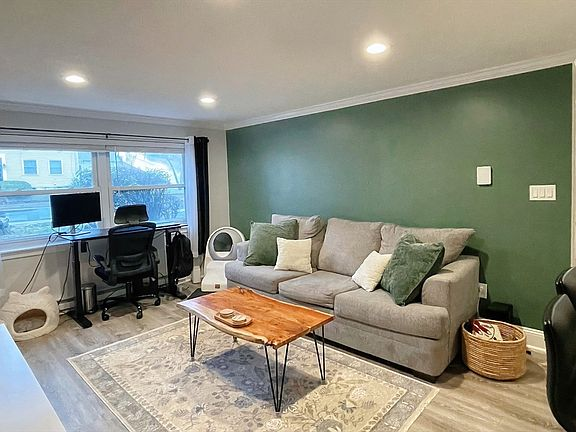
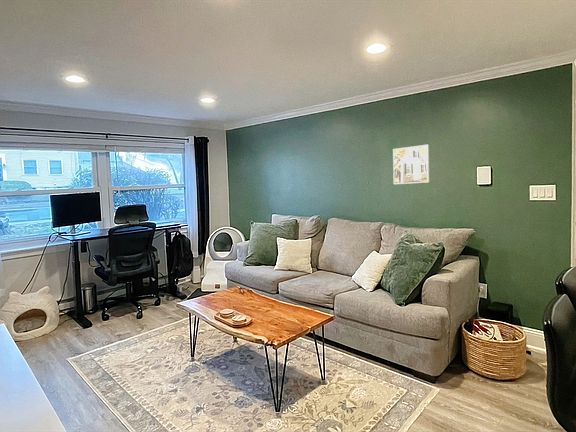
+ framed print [392,144,430,185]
